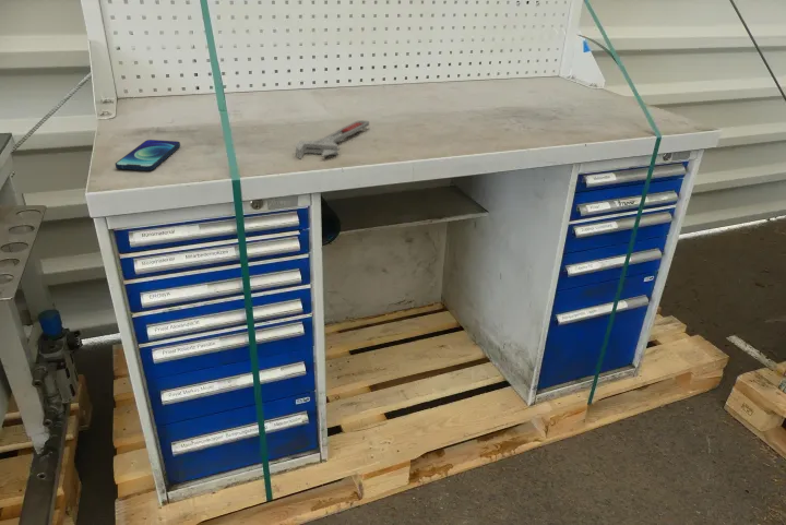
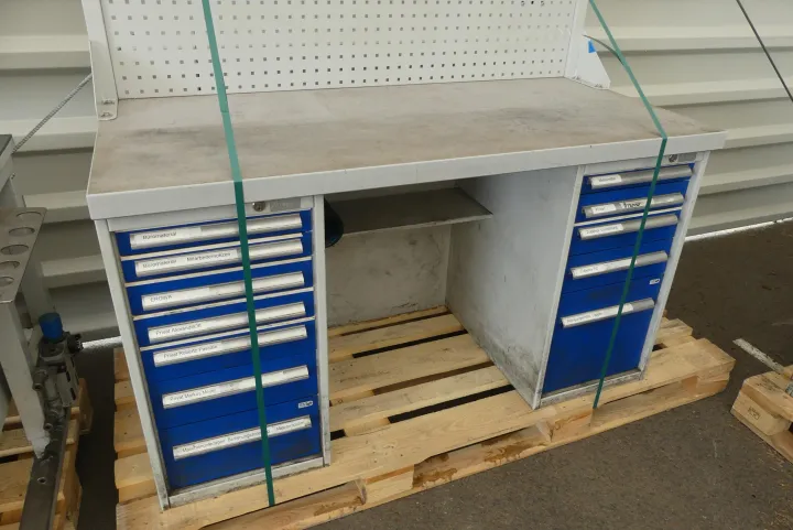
- smartphone [115,139,181,171]
- adjustable wrench [295,119,370,160]
